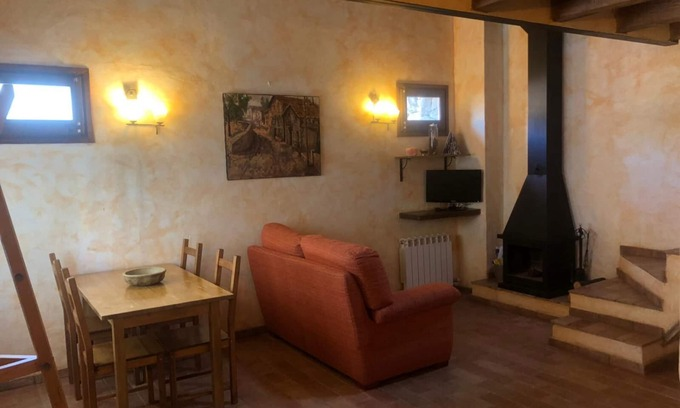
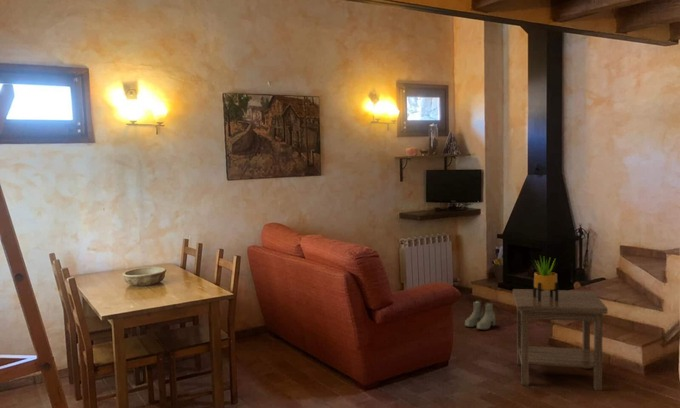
+ potted plant [532,256,559,301]
+ boots [464,299,496,331]
+ side table [512,288,609,392]
